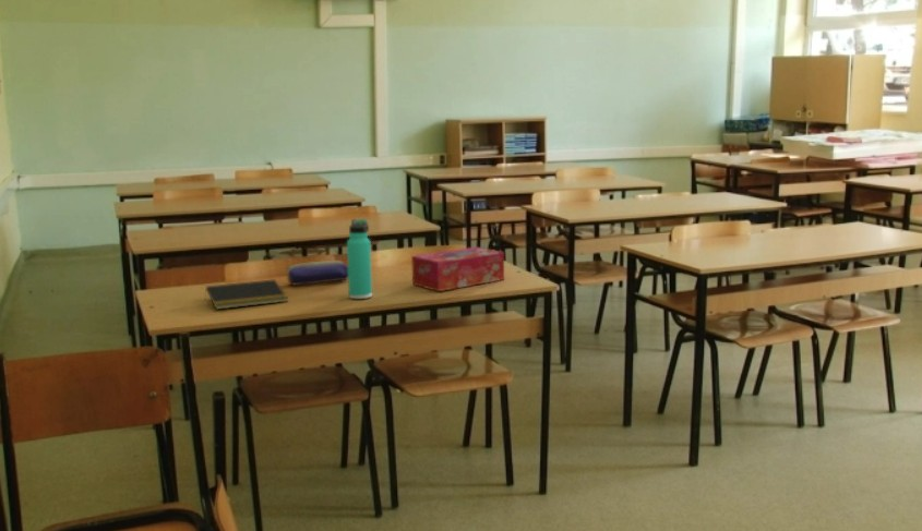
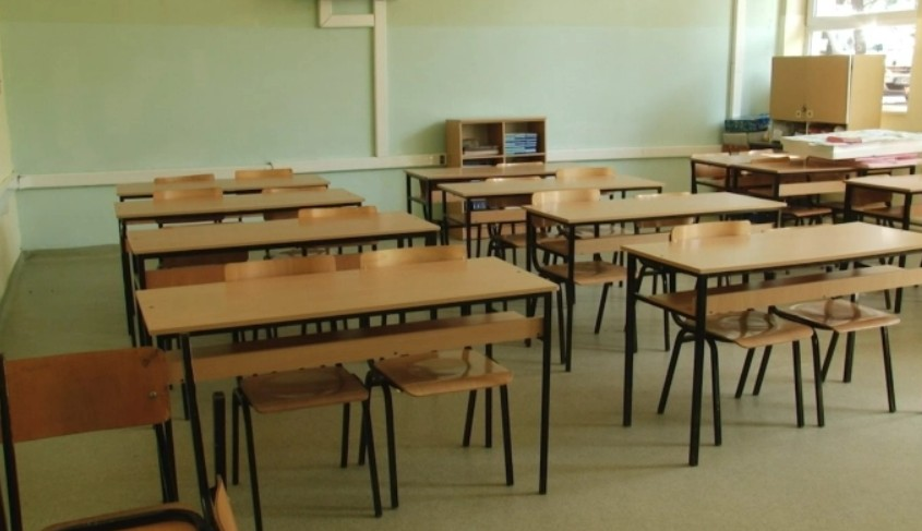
- tissue box [410,246,505,292]
- thermos bottle [346,218,373,300]
- pencil case [286,260,348,286]
- notepad [204,278,288,311]
